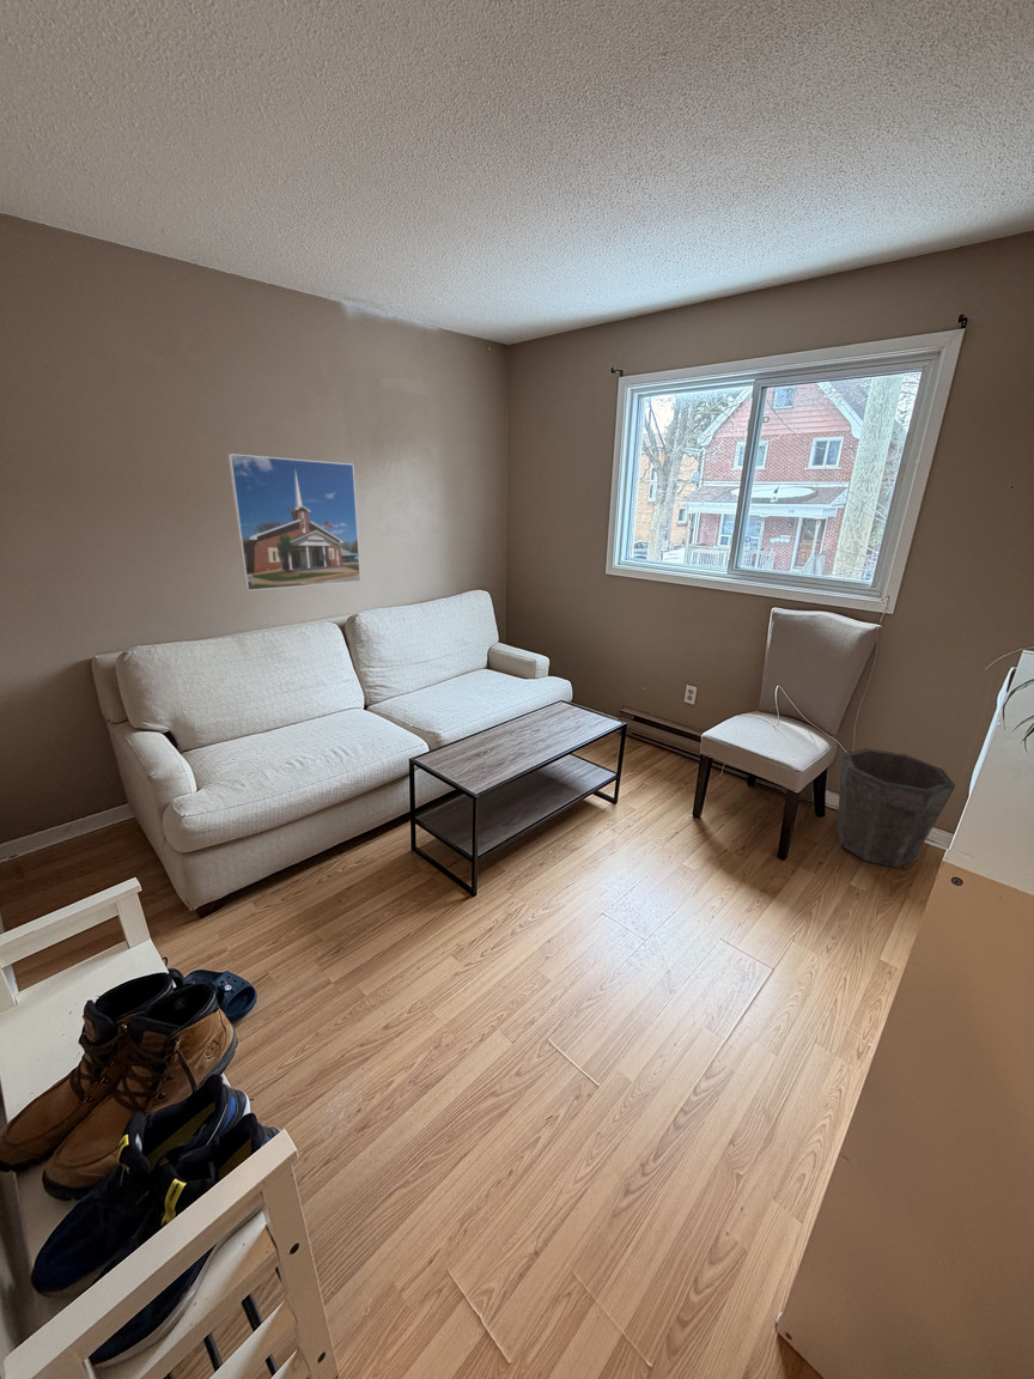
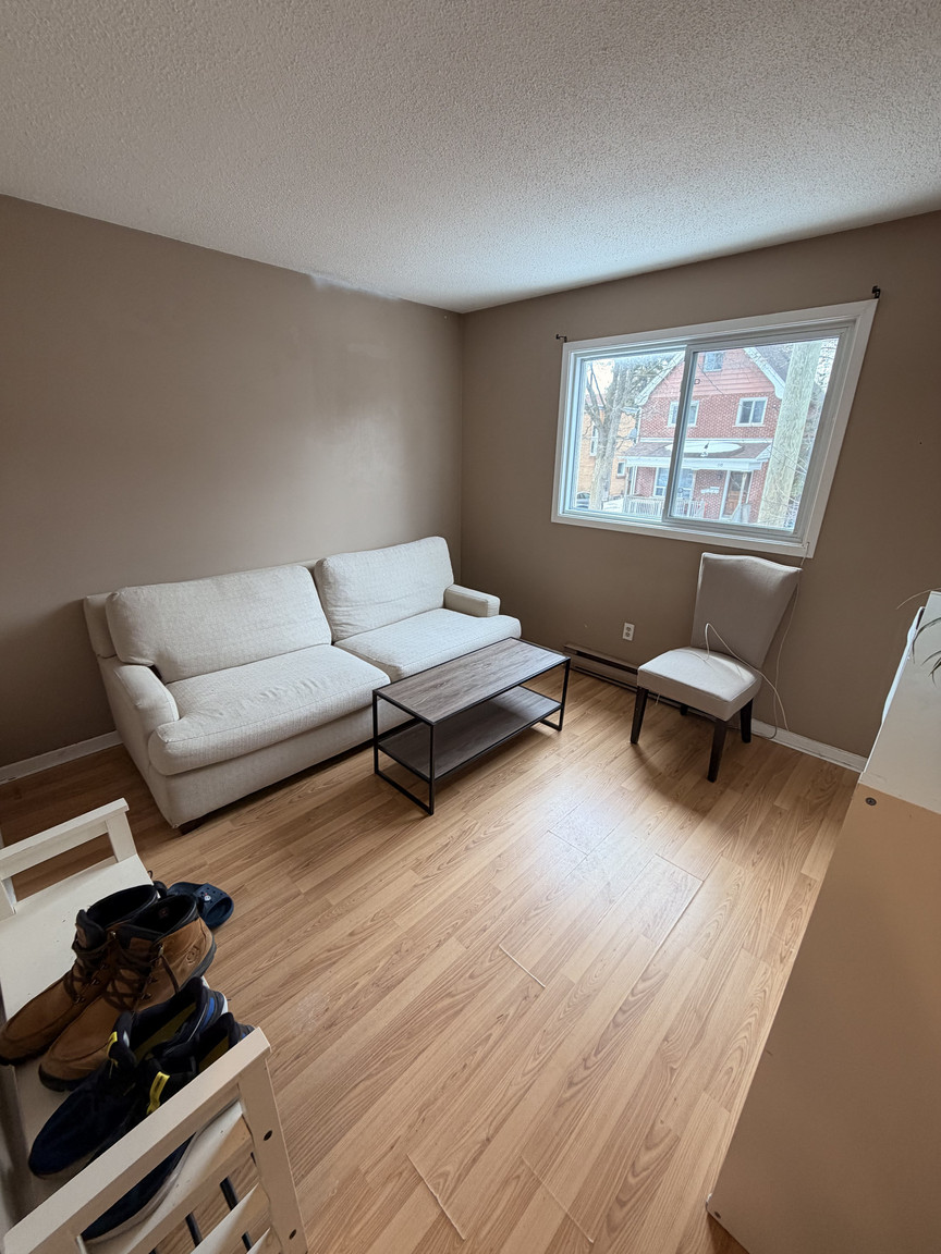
- waste bin [835,747,956,868]
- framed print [226,452,363,591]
